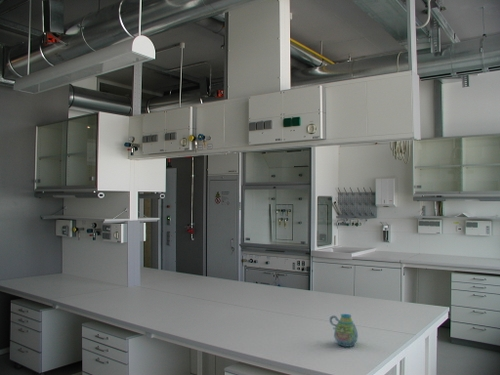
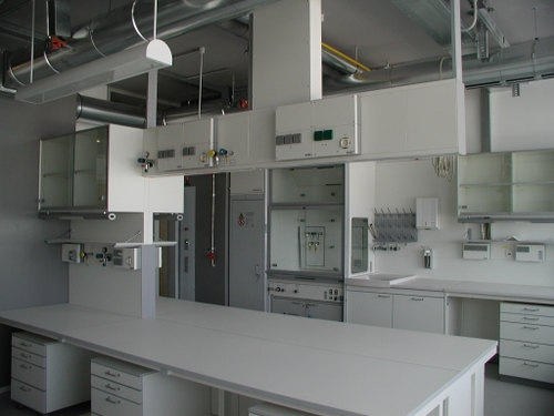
- mug [329,313,359,348]
